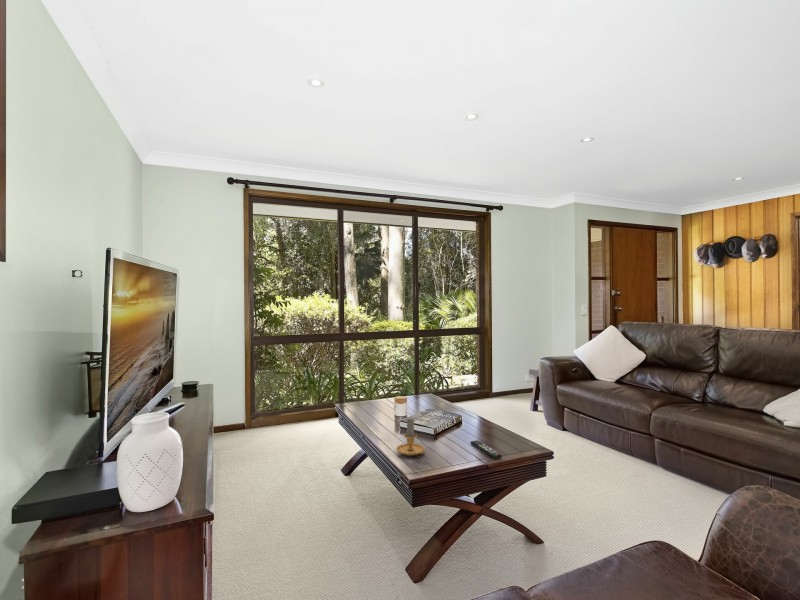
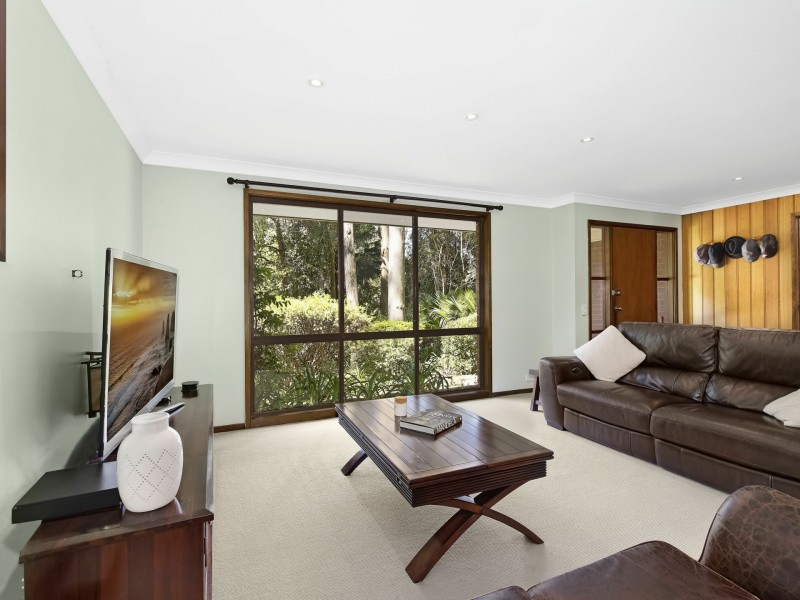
- remote control [469,440,503,460]
- candle [395,415,426,457]
